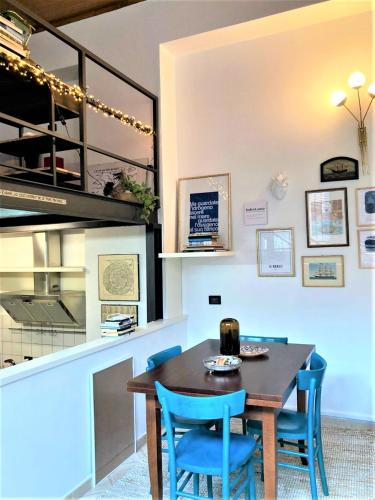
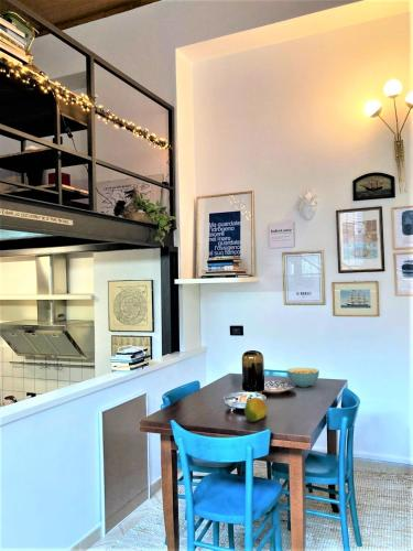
+ cereal bowl [286,367,320,388]
+ fruit [243,397,269,423]
